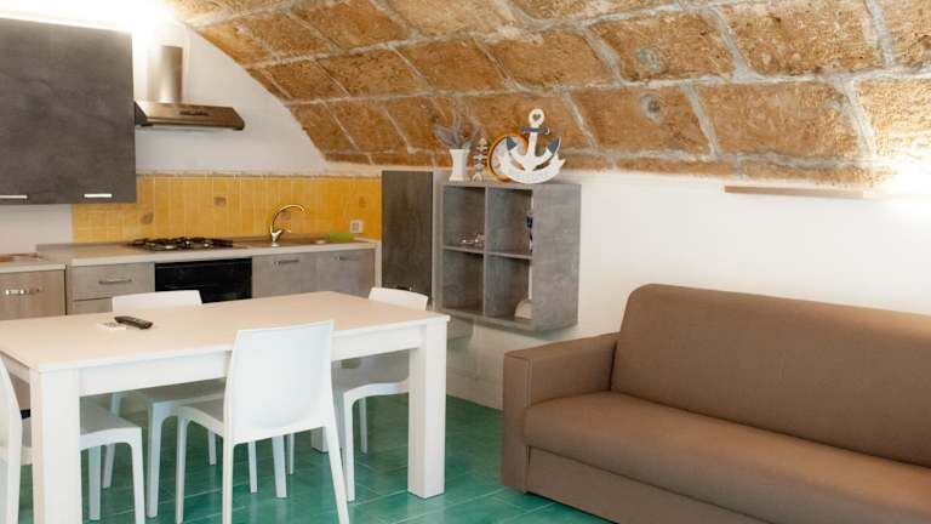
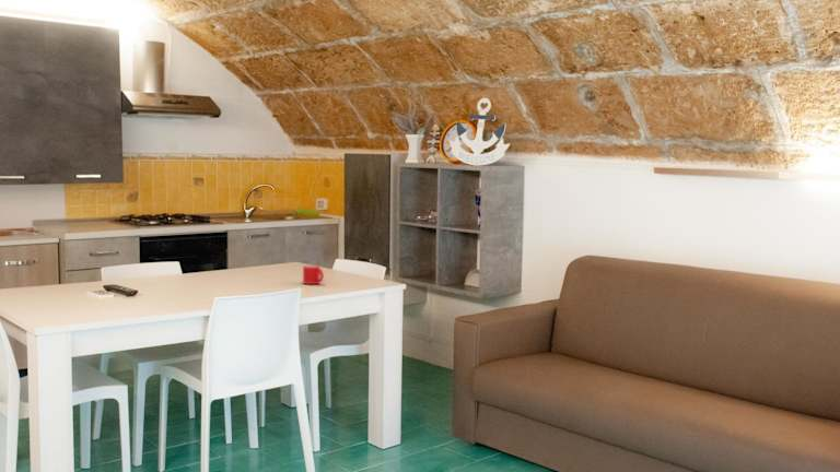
+ mug [302,264,325,285]
